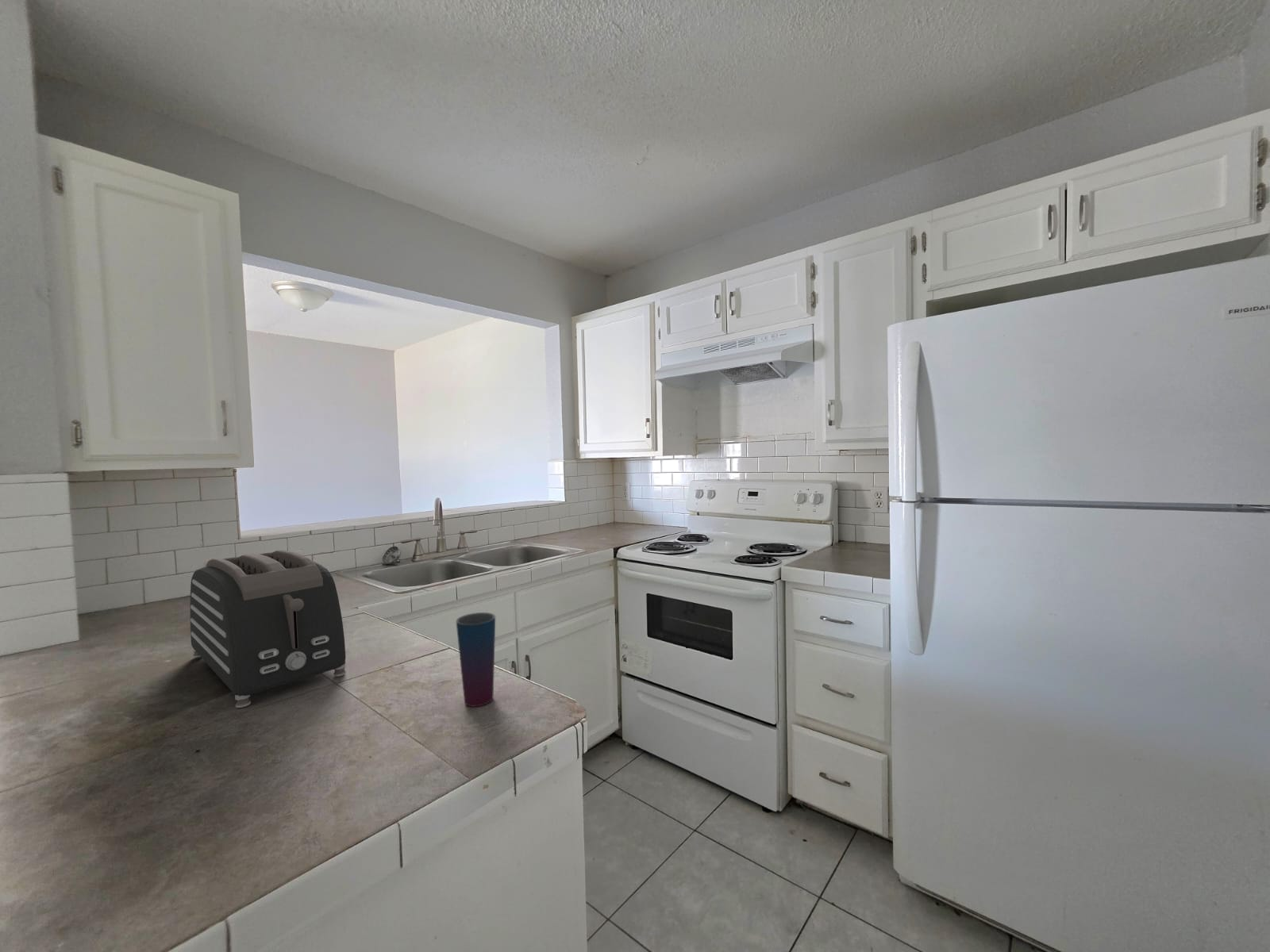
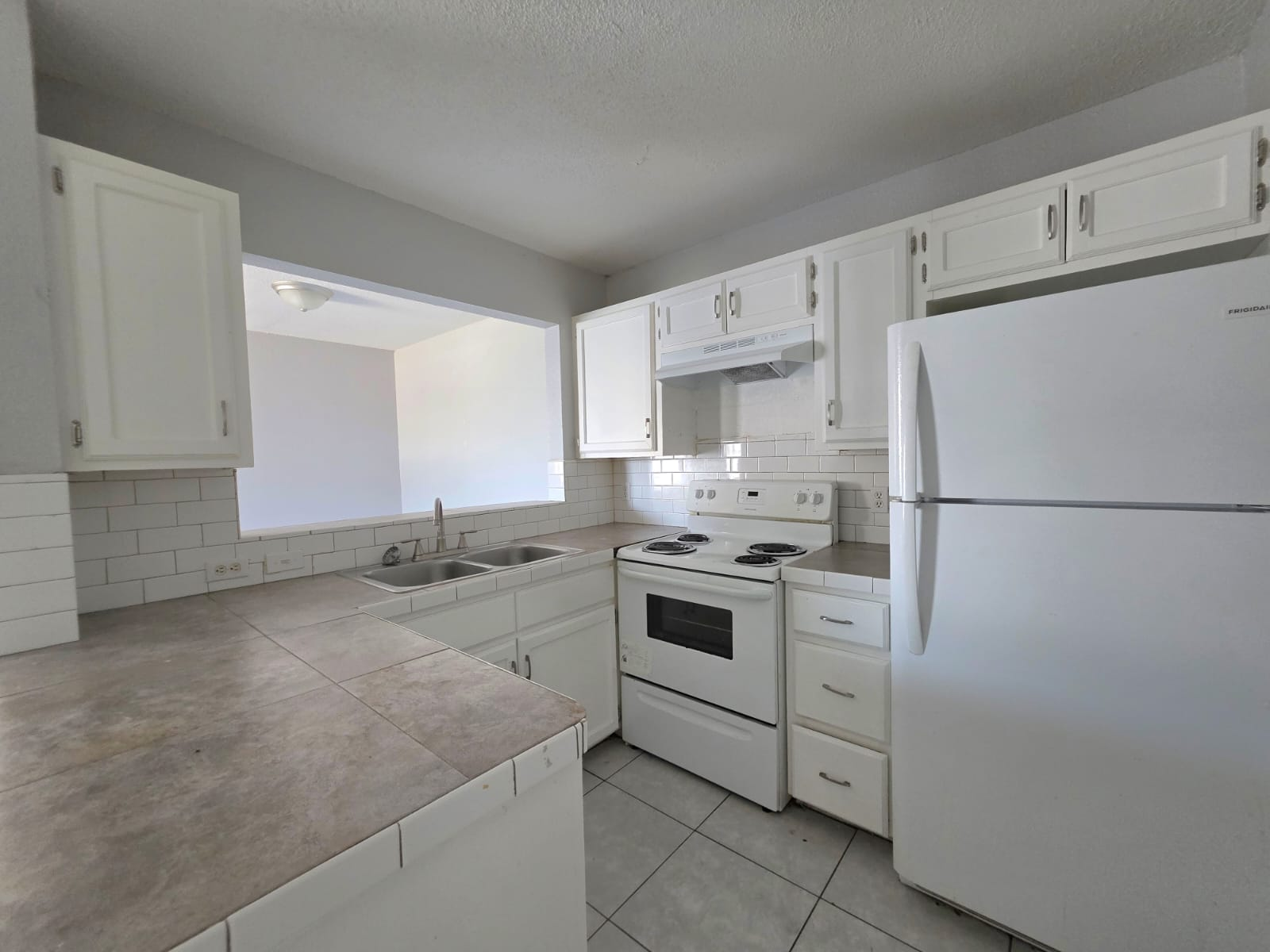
- toaster [190,549,347,708]
- cup [456,612,496,708]
